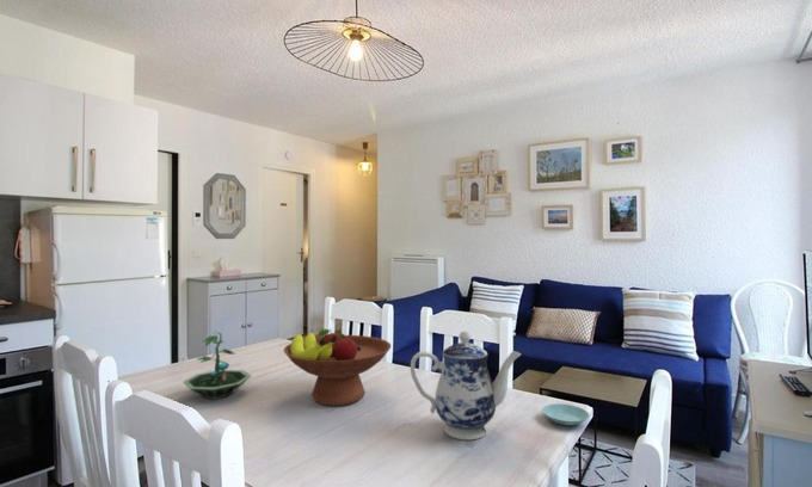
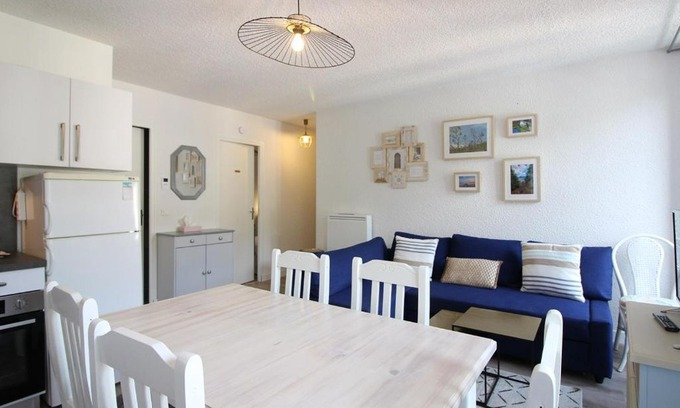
- teapot [410,329,522,442]
- fruit bowl [283,328,392,407]
- terrarium [182,331,252,400]
- saucer [541,402,591,426]
